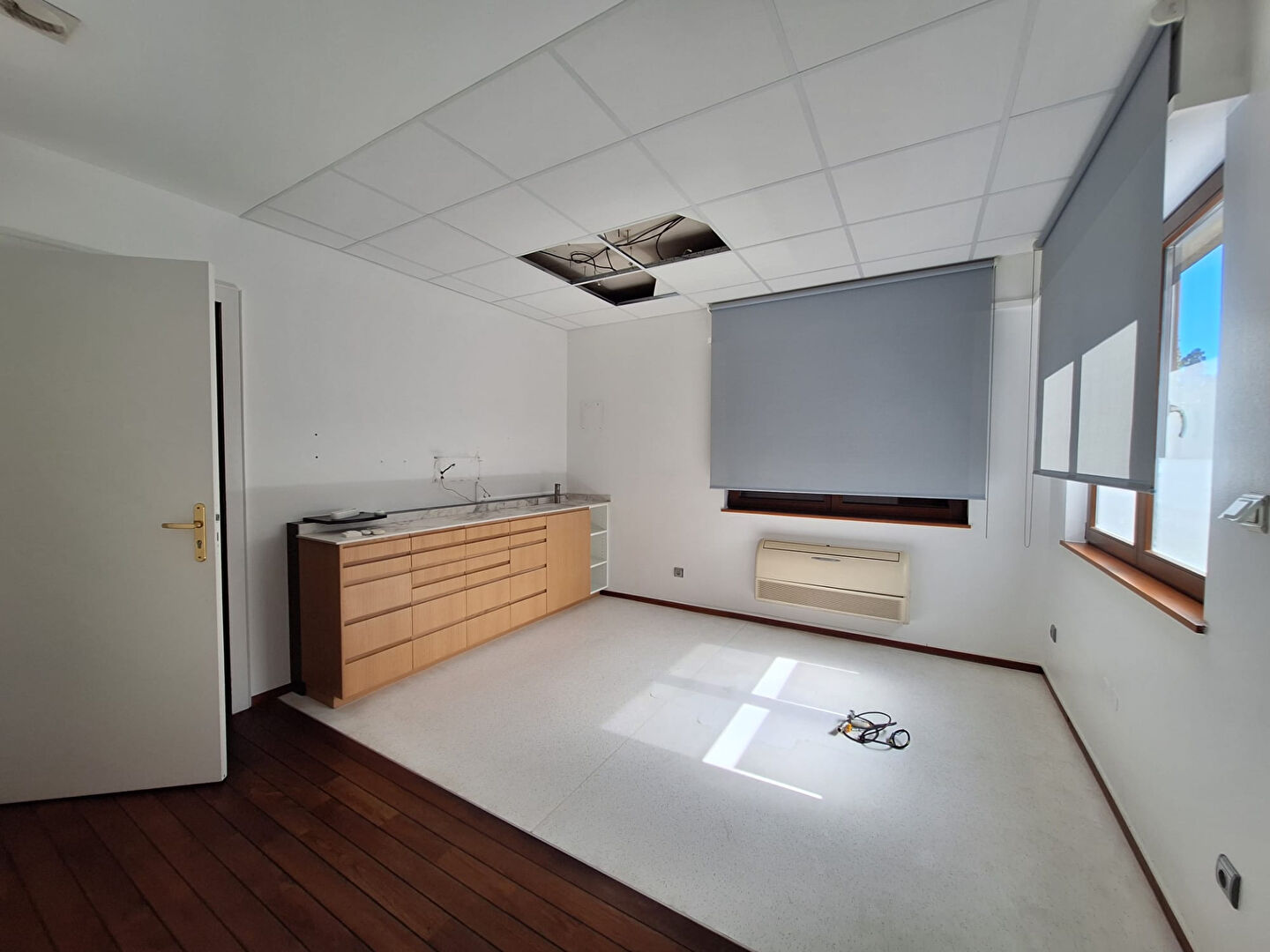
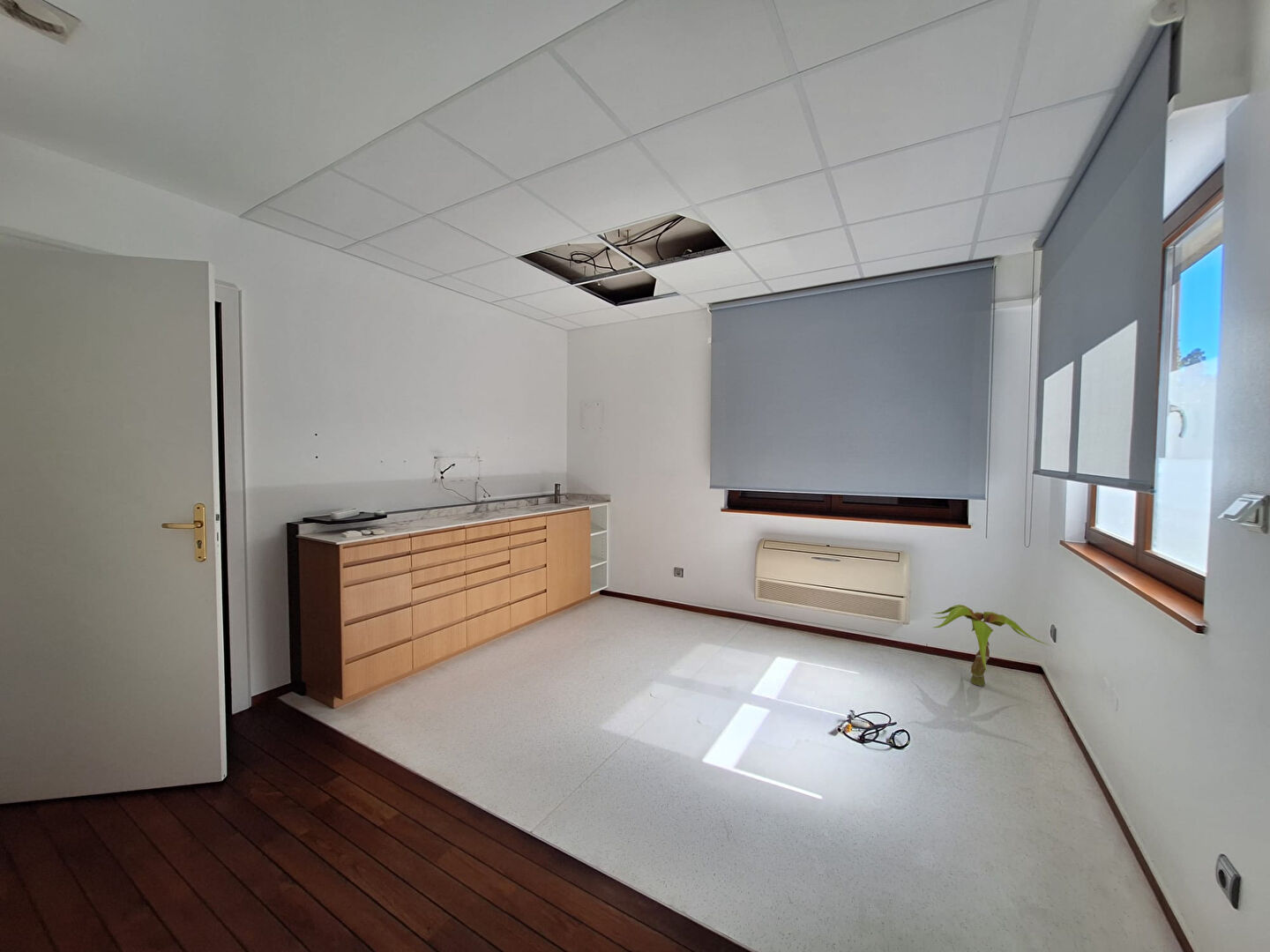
+ decorative plant [930,604,1054,687]
